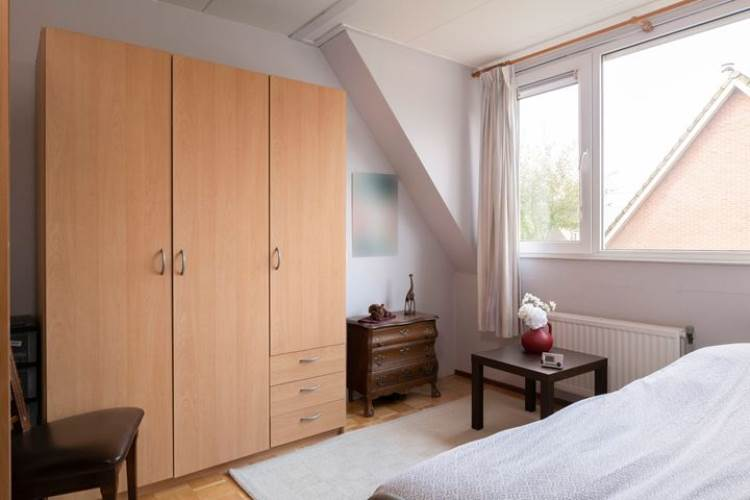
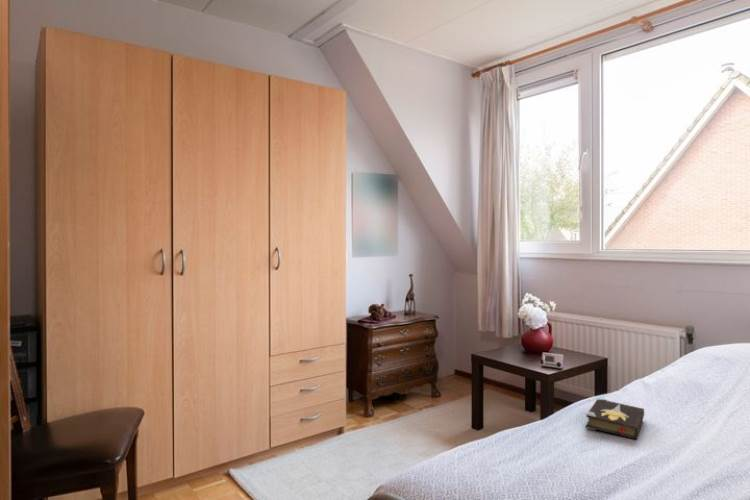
+ hardback book [585,397,645,441]
